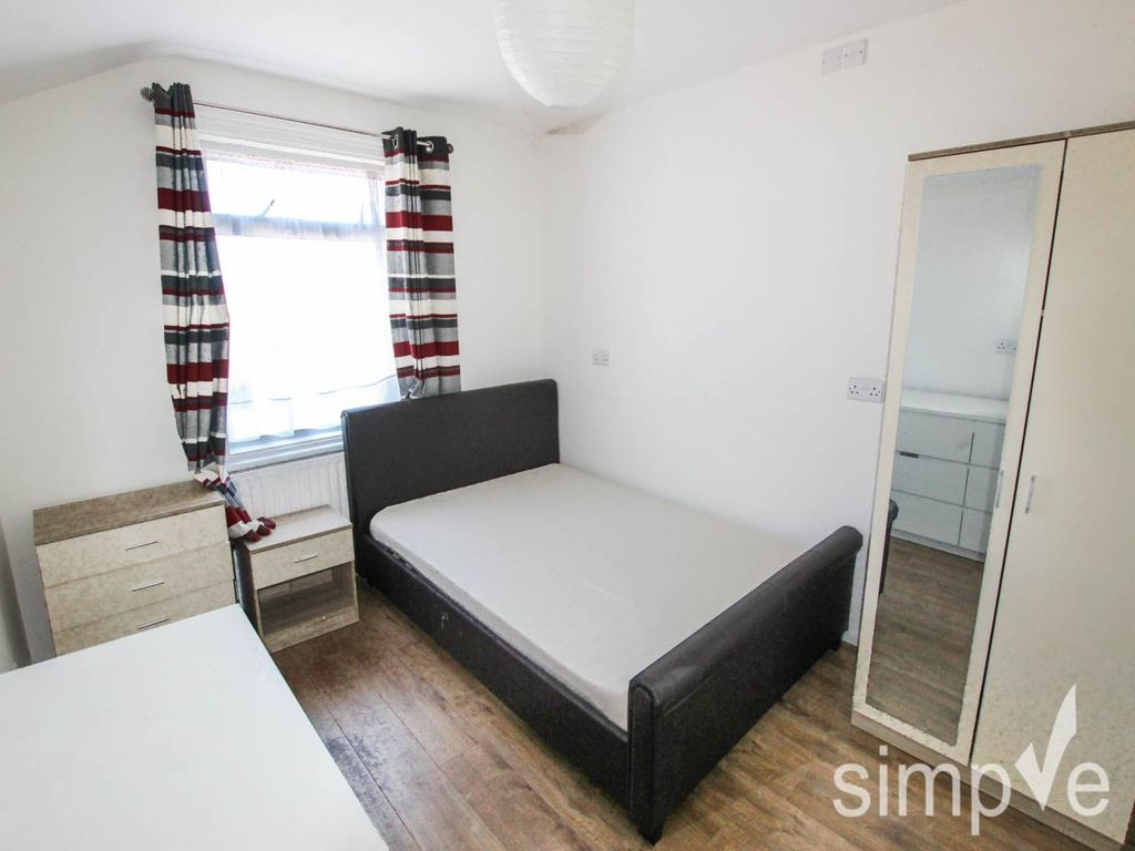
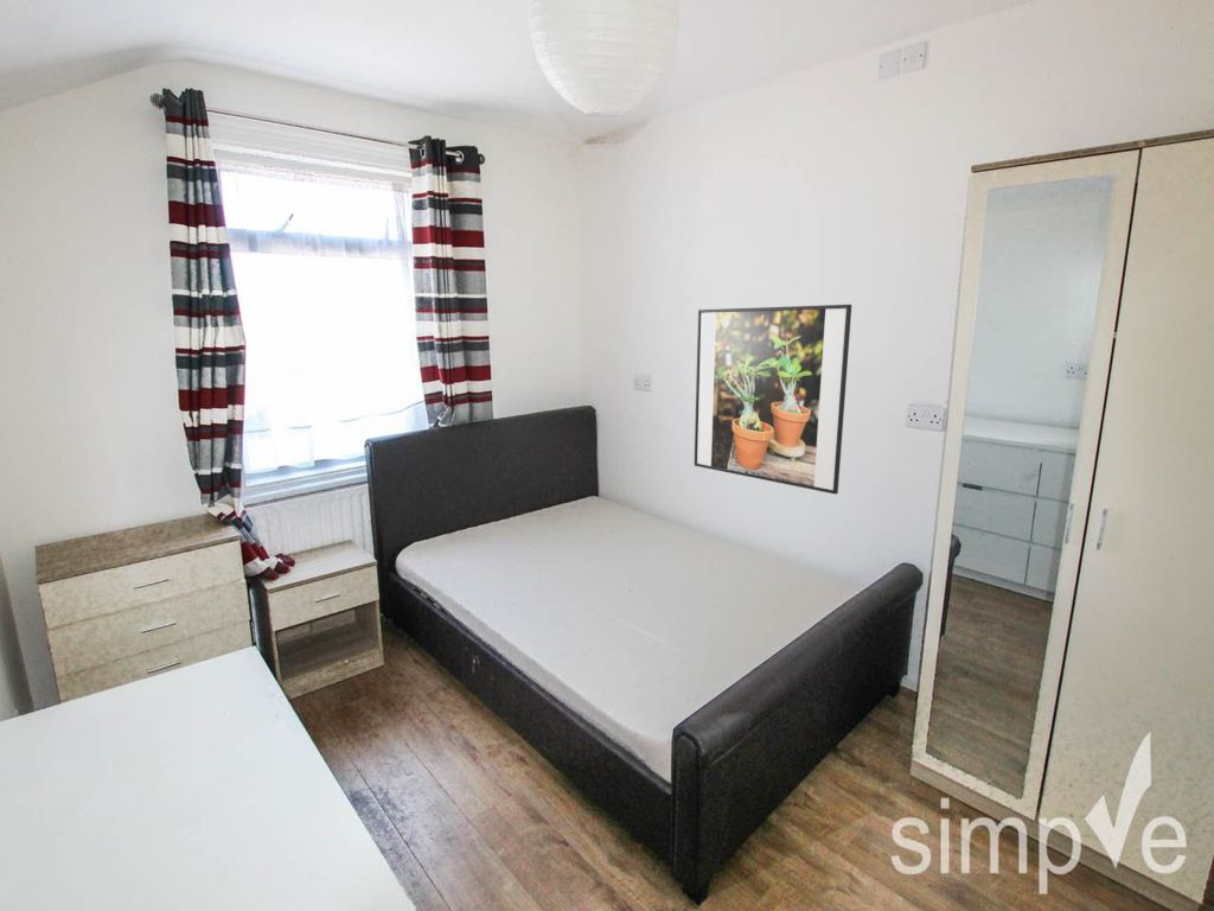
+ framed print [694,304,852,496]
